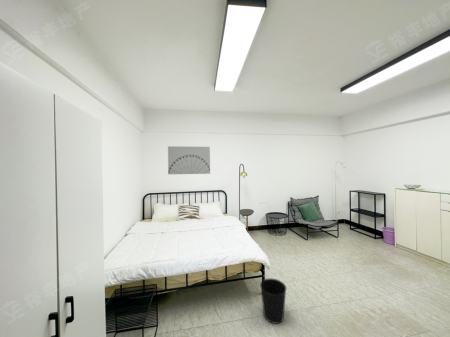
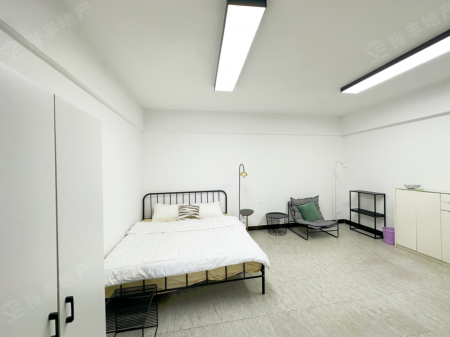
- wastebasket [259,277,287,325]
- wall art [167,145,211,175]
